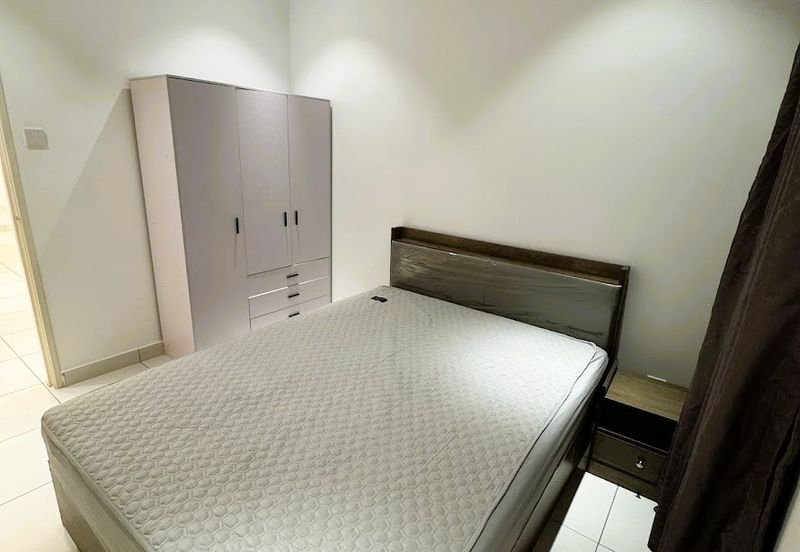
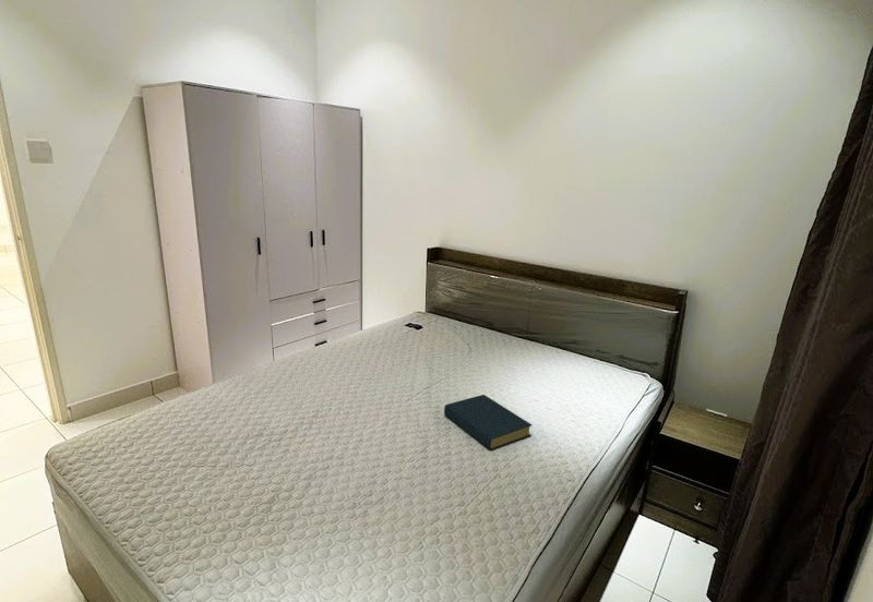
+ hardback book [443,394,533,452]
